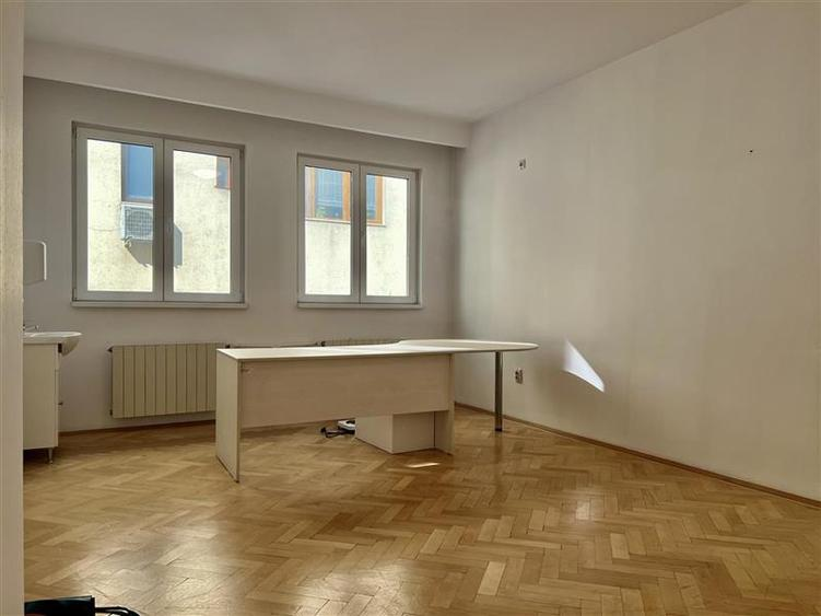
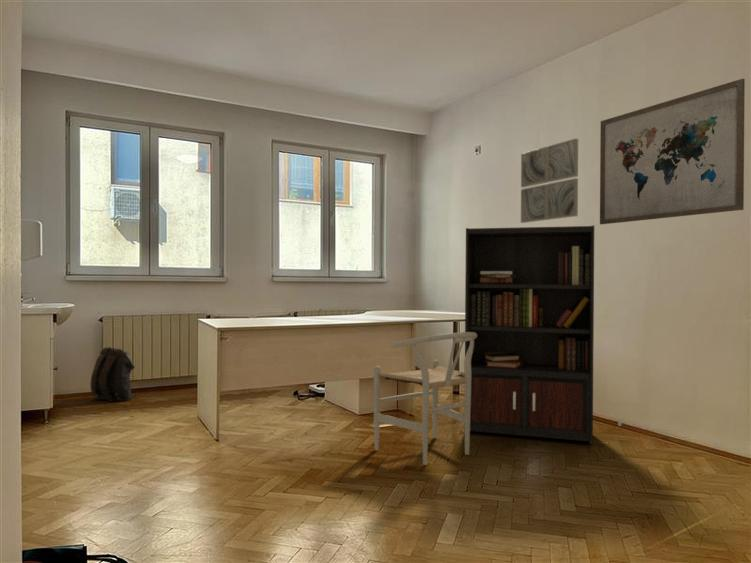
+ backpack [89,346,136,403]
+ wall art [520,138,579,224]
+ wall art [599,78,746,225]
+ bookcase [463,225,622,445]
+ chair [373,331,477,466]
